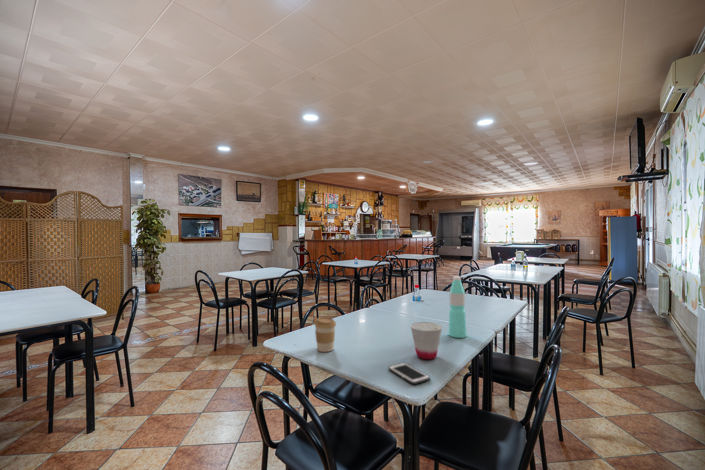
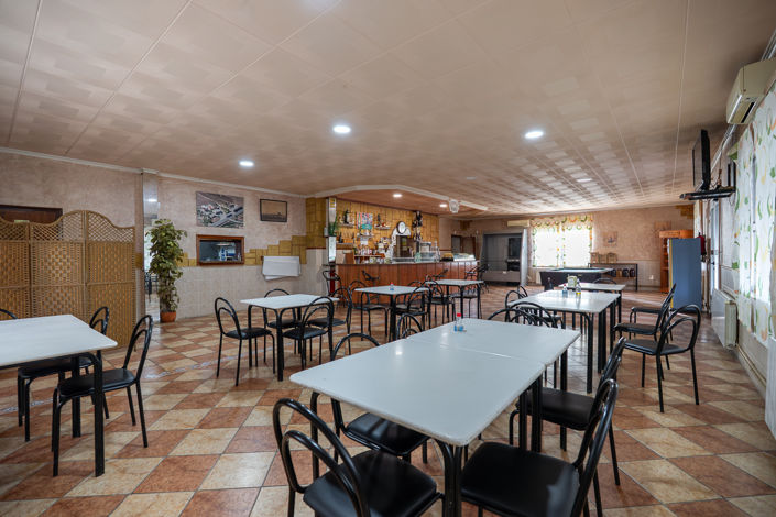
- cup [410,321,443,360]
- cell phone [387,362,431,385]
- water bottle [447,275,468,339]
- coffee cup [313,316,337,353]
